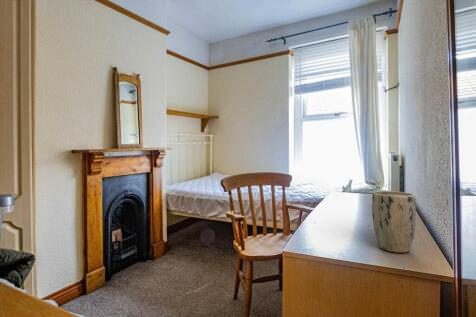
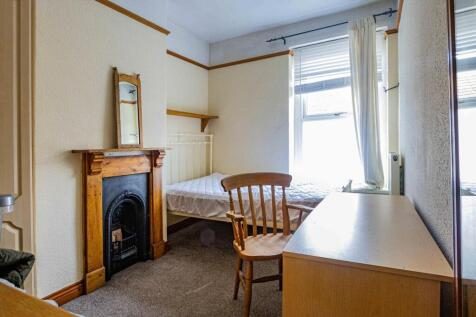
- plant pot [371,190,417,254]
